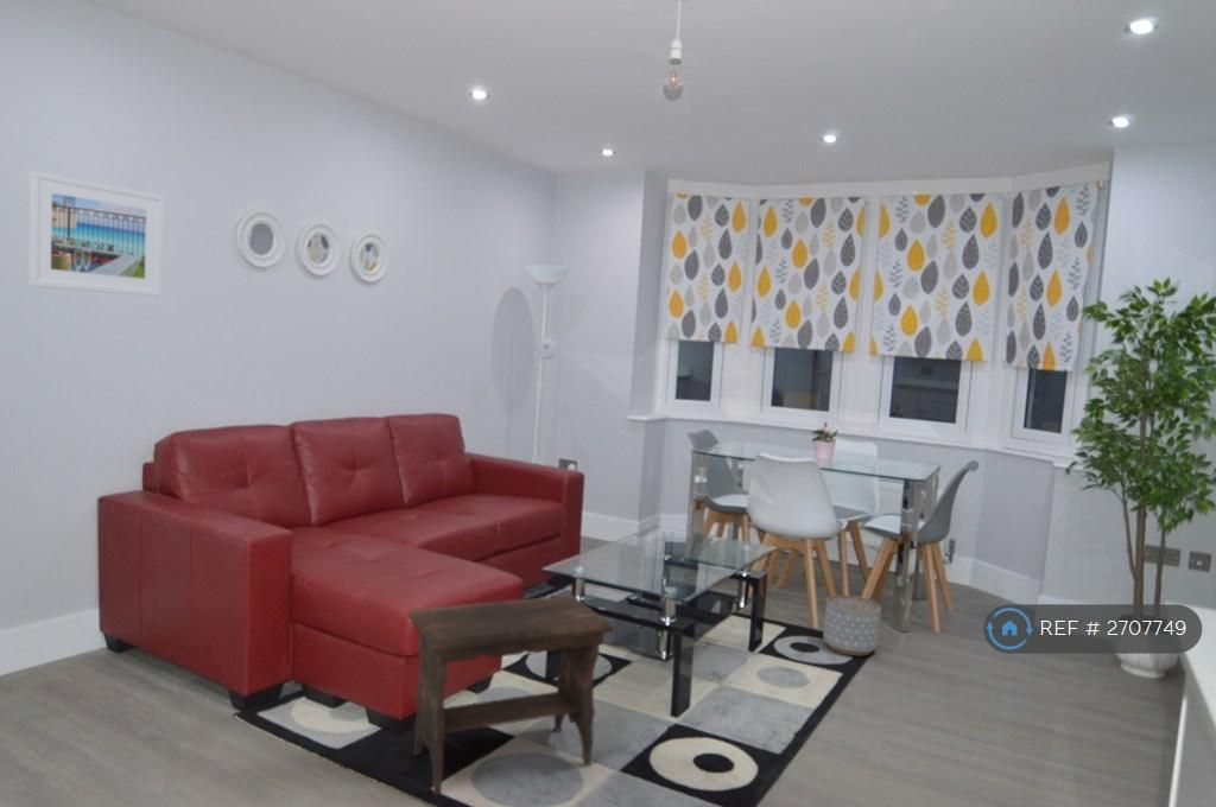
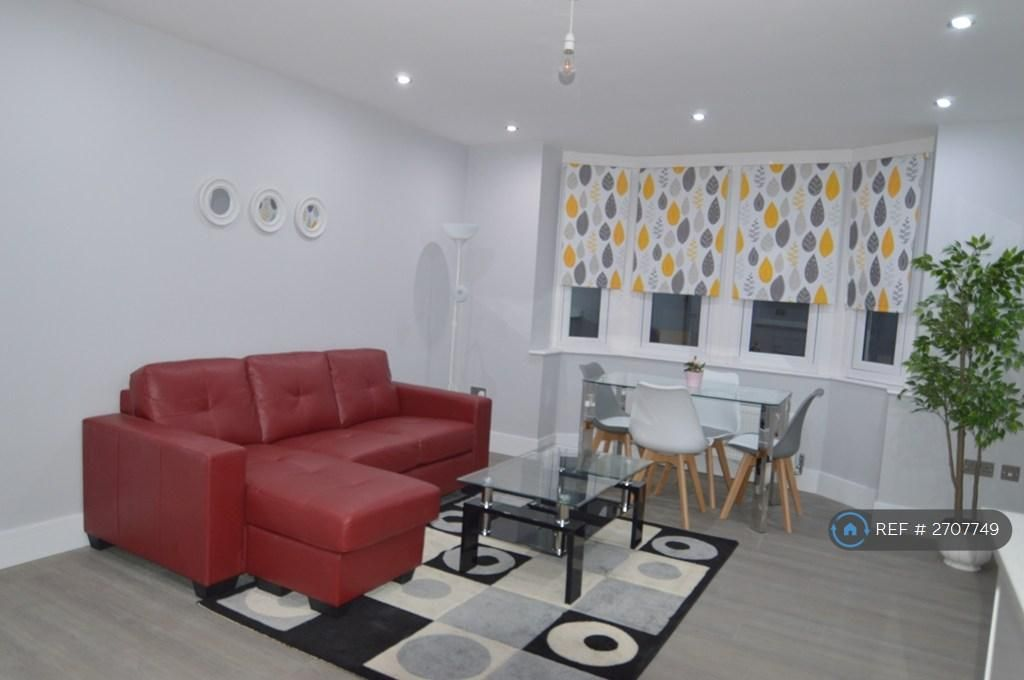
- footstool [407,595,615,796]
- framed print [27,170,165,298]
- planter [822,593,882,656]
